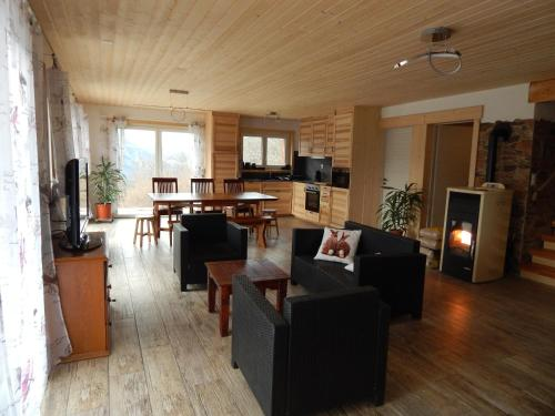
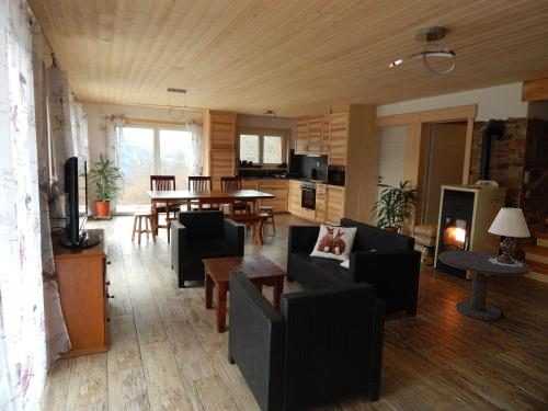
+ side table [437,250,532,321]
+ table lamp [488,206,532,267]
